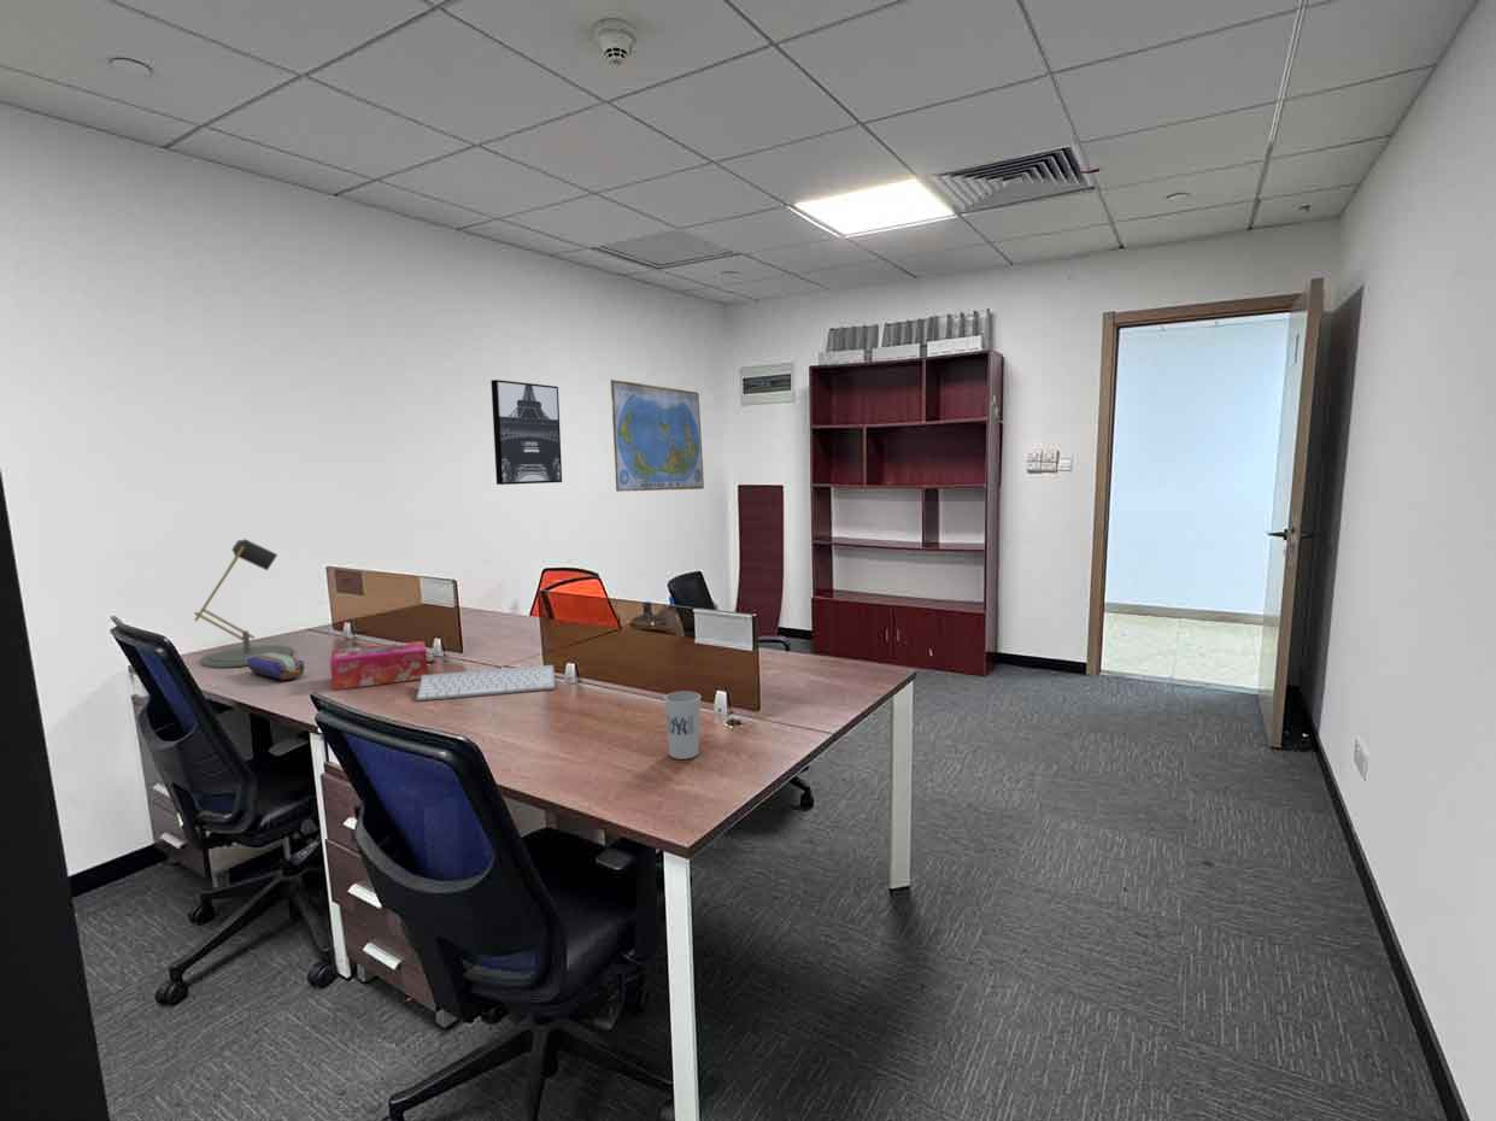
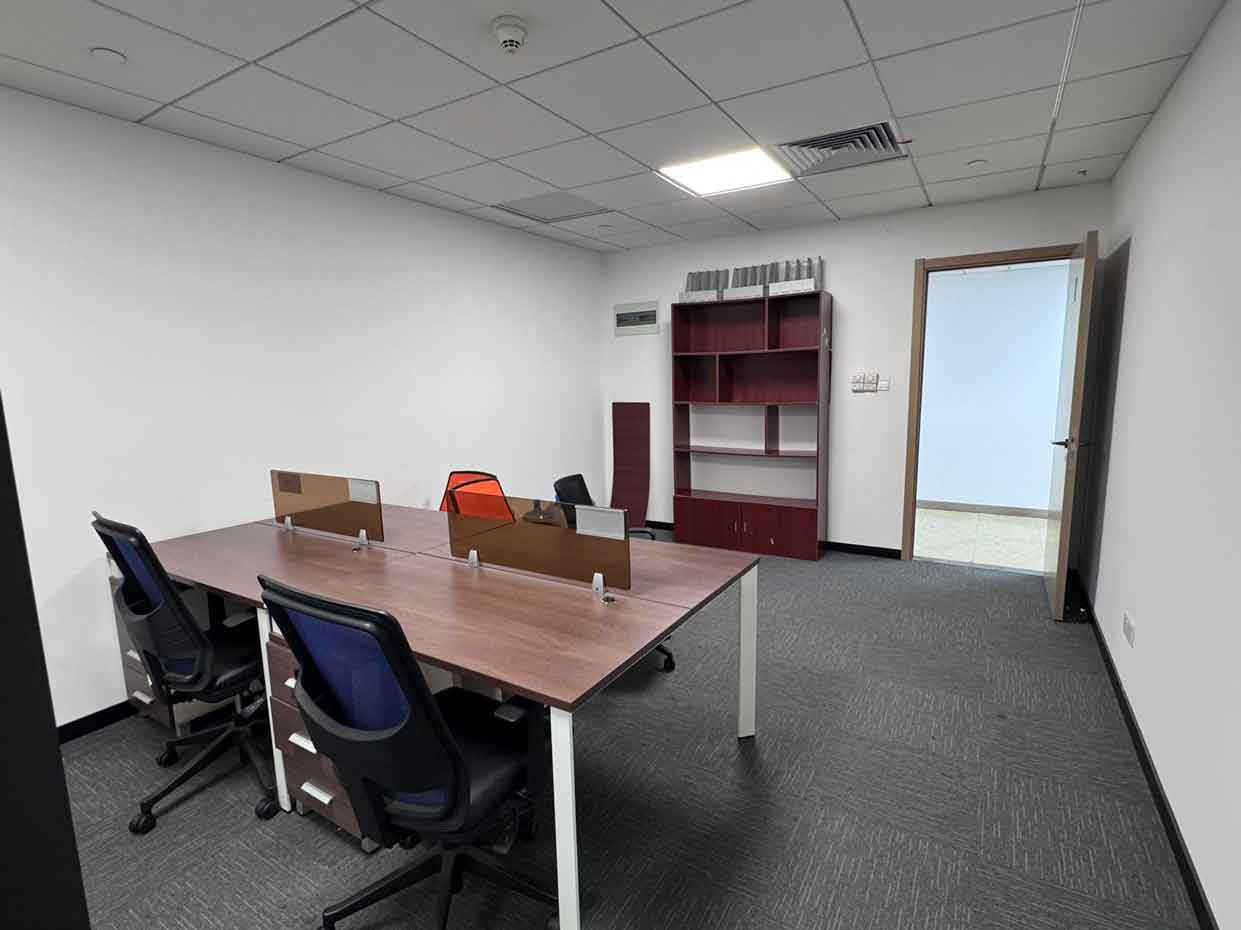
- desk lamp [193,538,295,669]
- wall art [489,378,563,486]
- world map [610,378,705,493]
- tissue box [329,640,429,691]
- keyboard [416,664,556,702]
- cup [663,691,702,761]
- pencil case [247,652,305,681]
